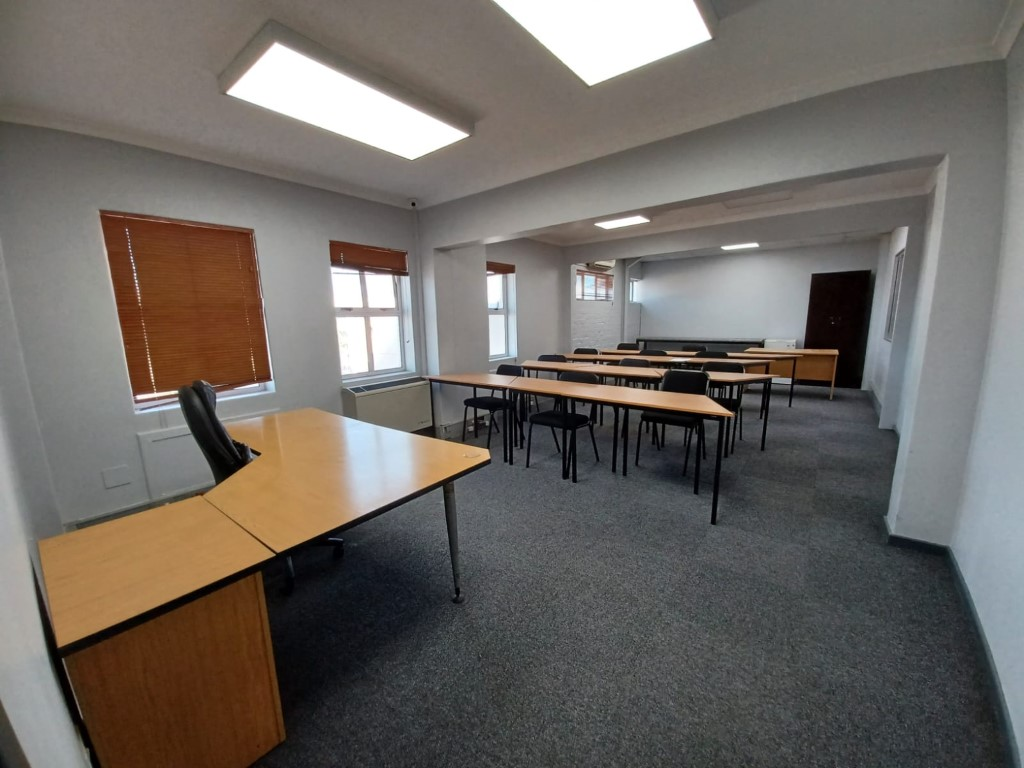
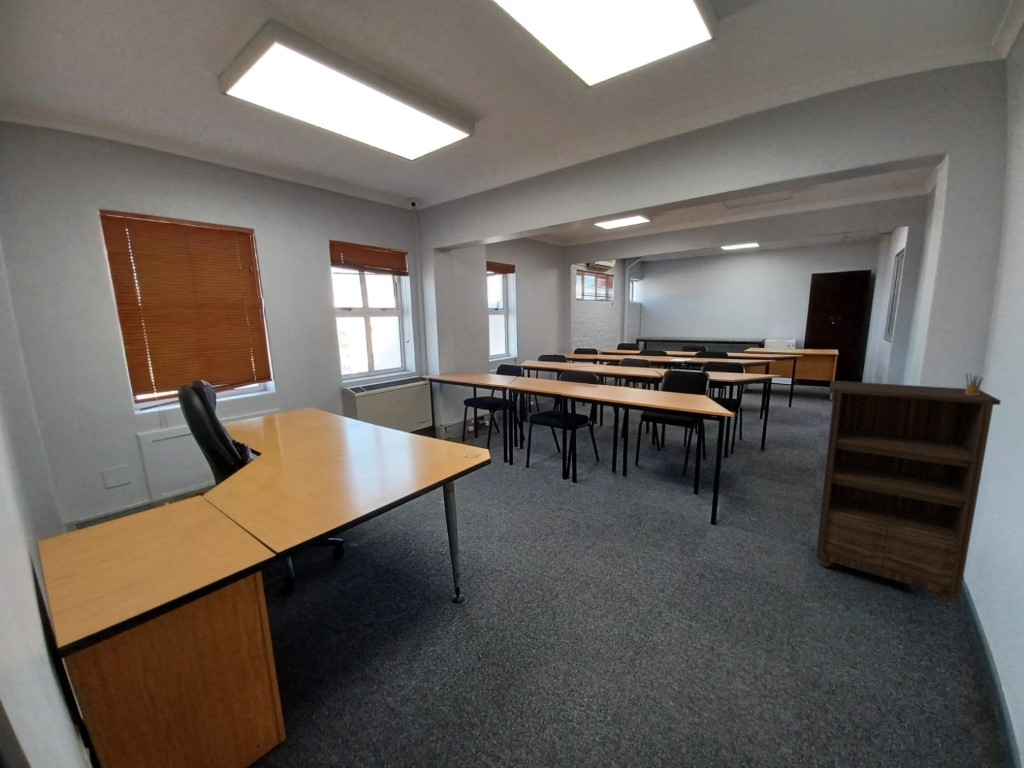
+ bookshelf [815,380,1002,603]
+ pencil box [965,372,984,395]
